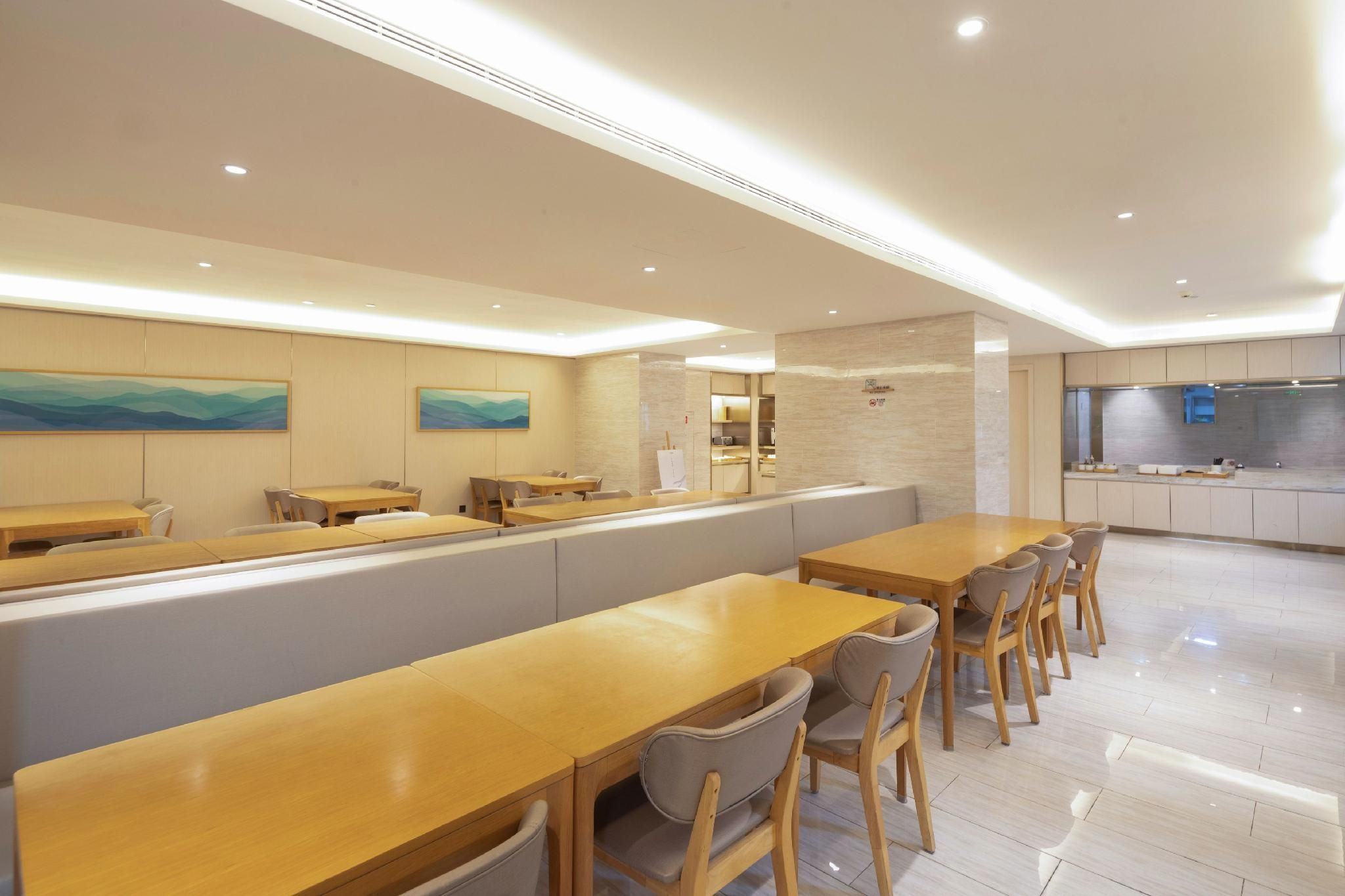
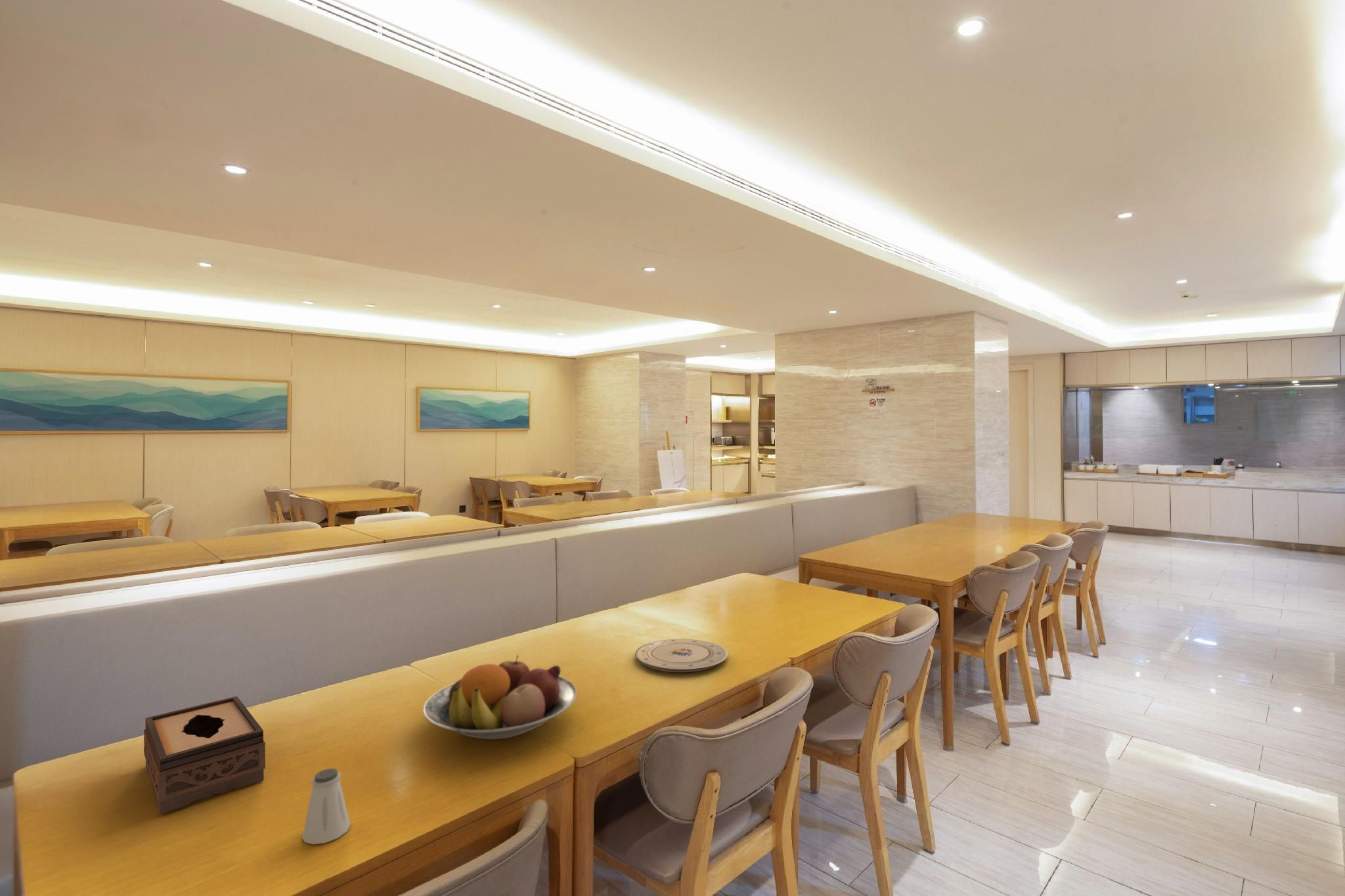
+ saltshaker [301,767,351,845]
+ fruit bowl [422,654,577,740]
+ plate [634,638,728,673]
+ tissue box [143,696,266,815]
